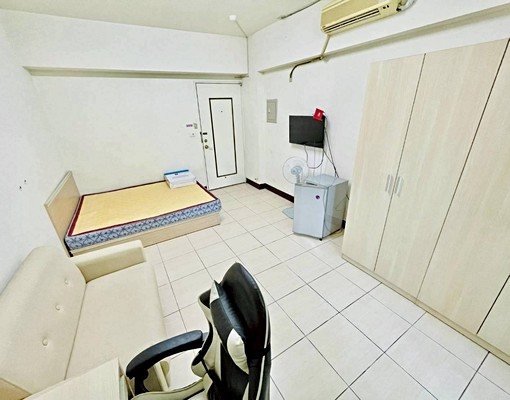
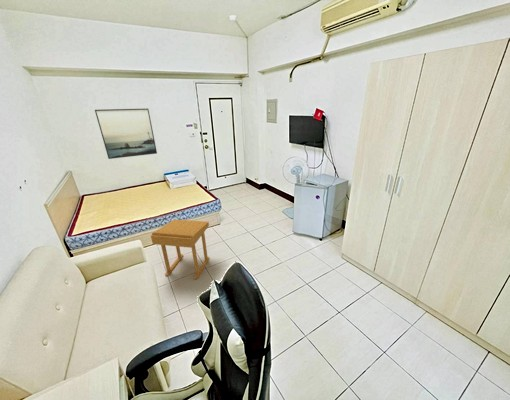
+ side table [150,218,210,281]
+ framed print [94,108,158,160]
